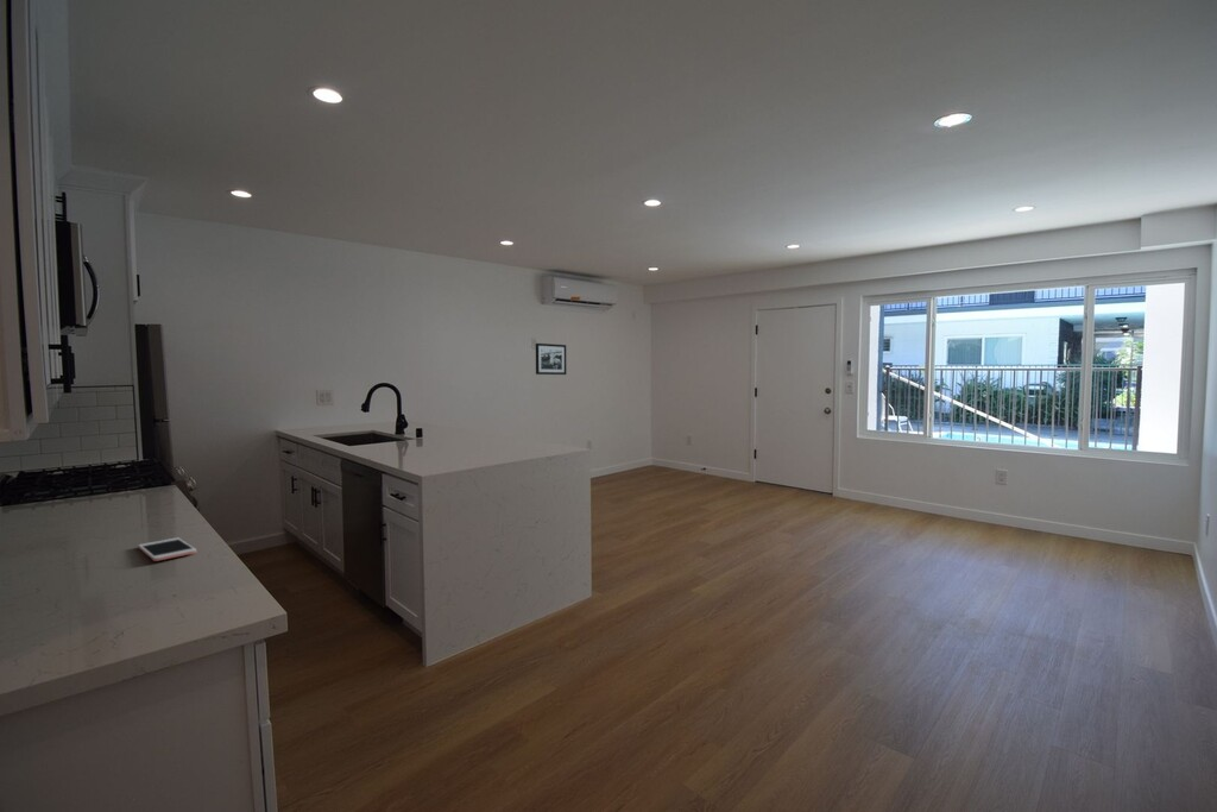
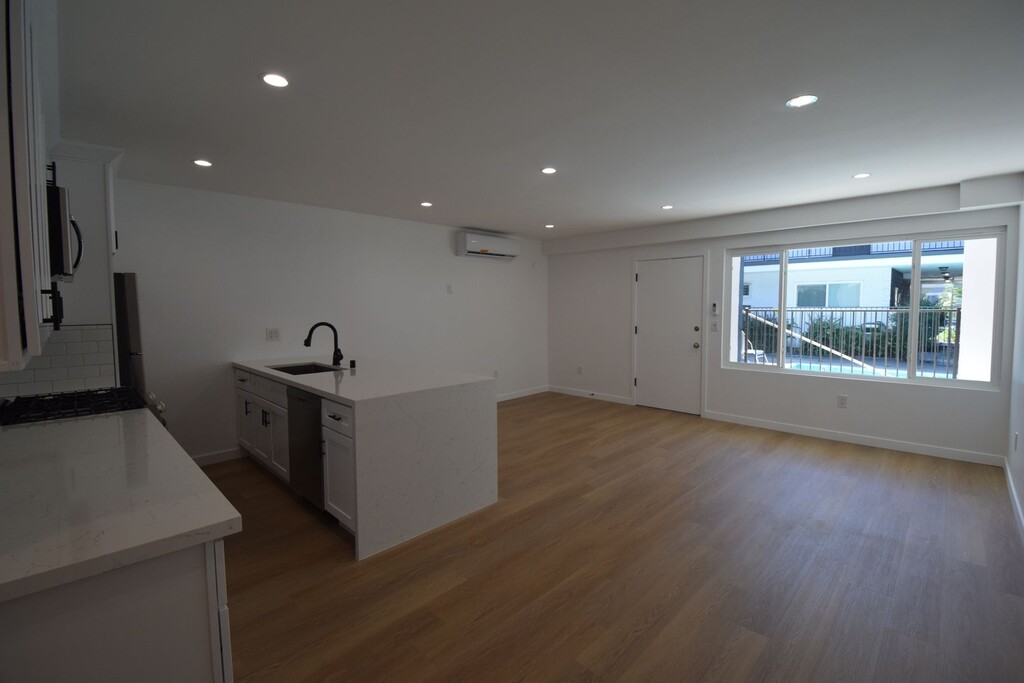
- cell phone [137,536,197,562]
- picture frame [535,342,567,376]
